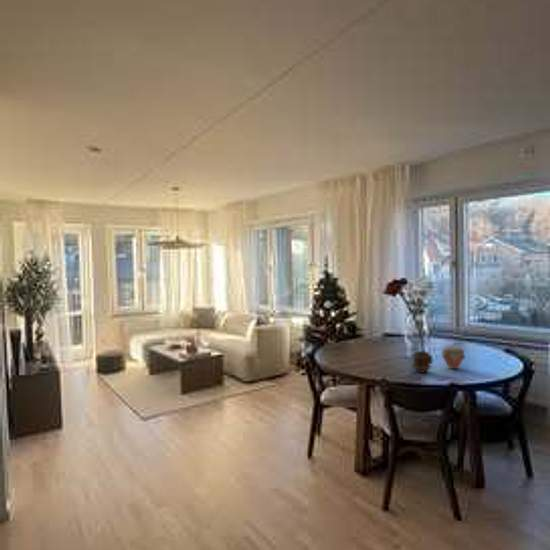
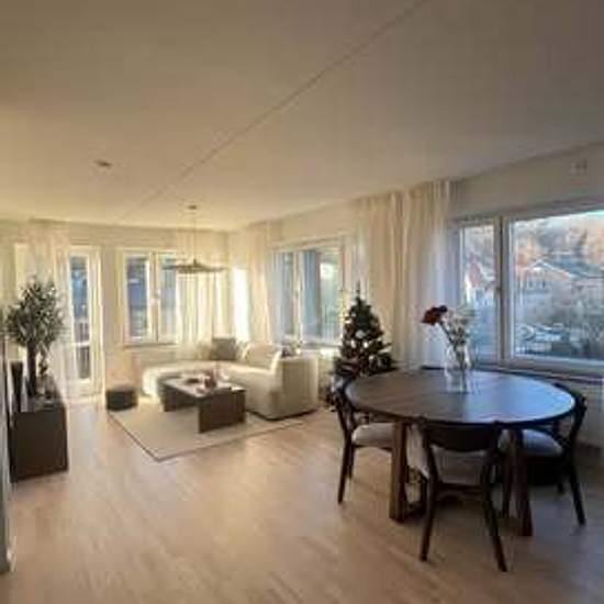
- mug [410,350,434,374]
- jar [440,345,466,370]
